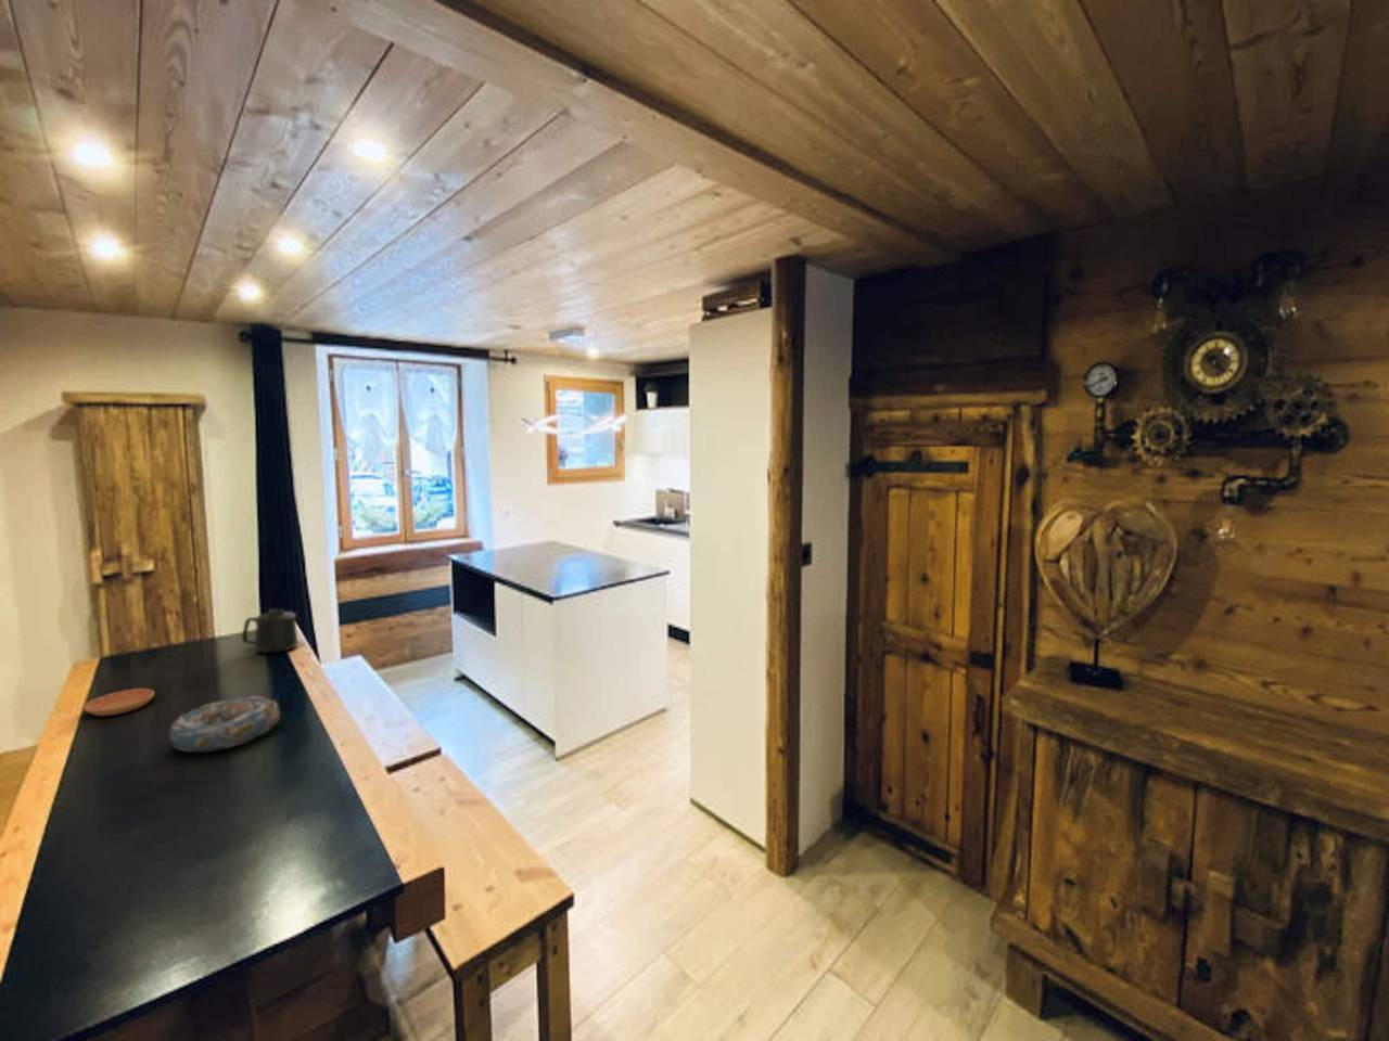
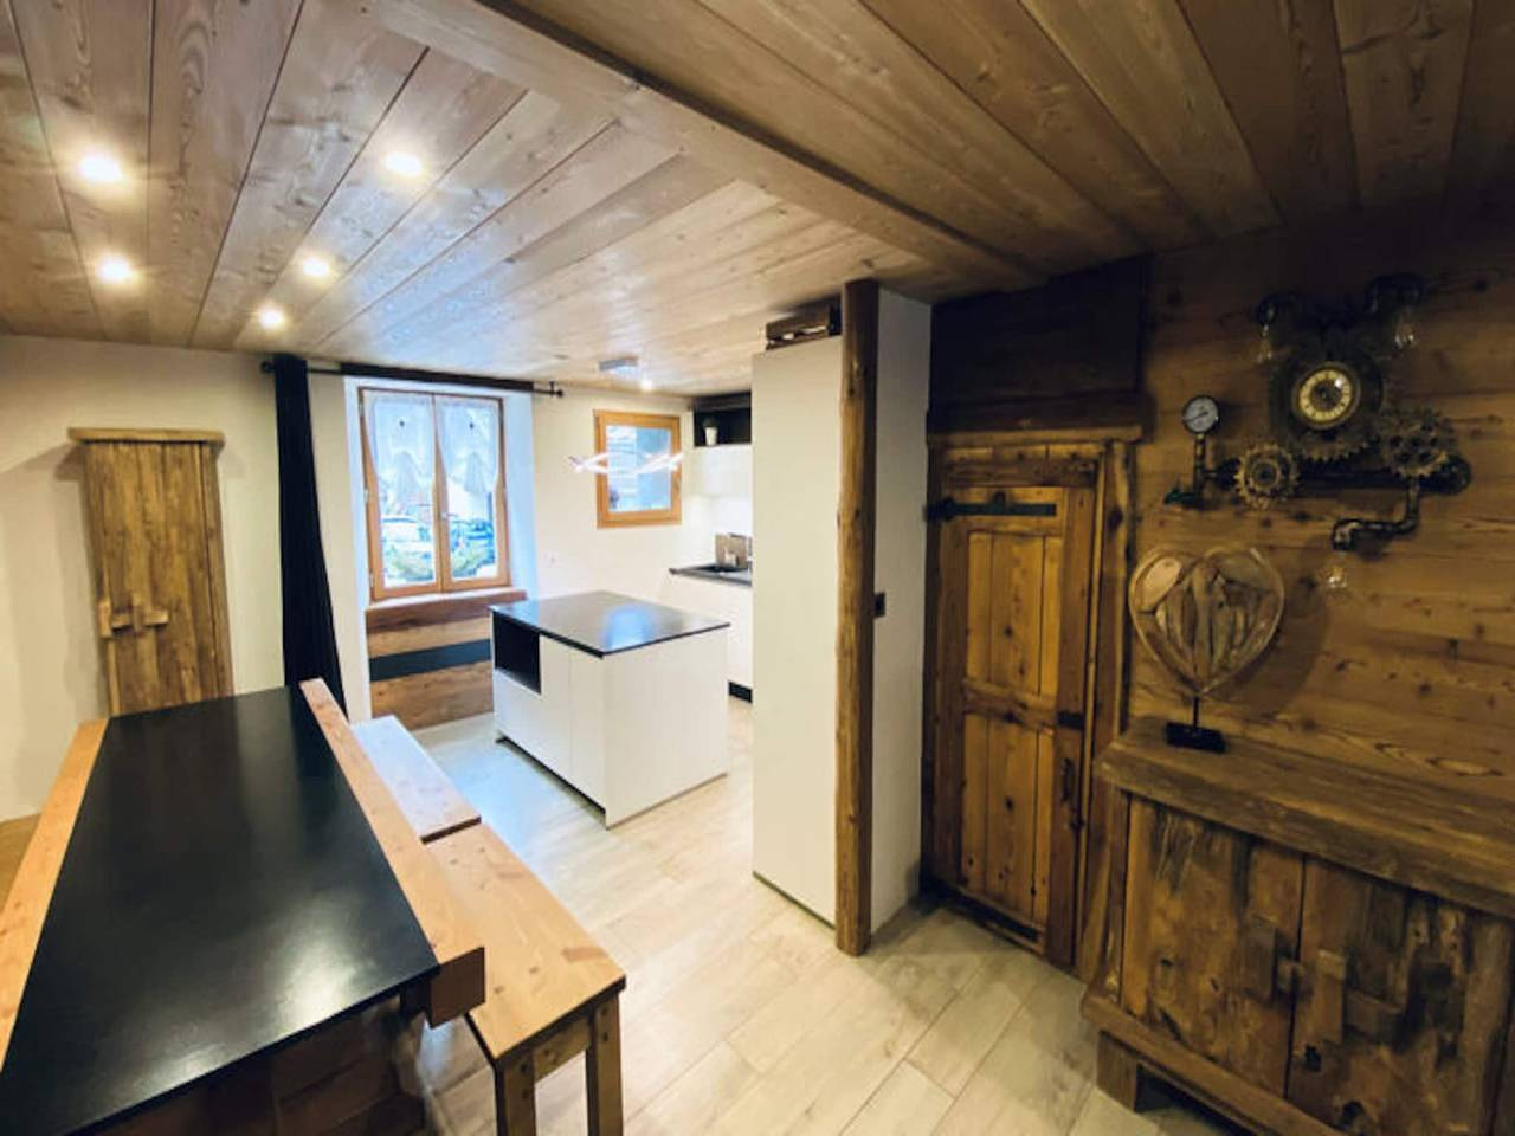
- saucer [82,688,155,716]
- mug [241,607,299,654]
- decorative bowl [167,695,281,753]
